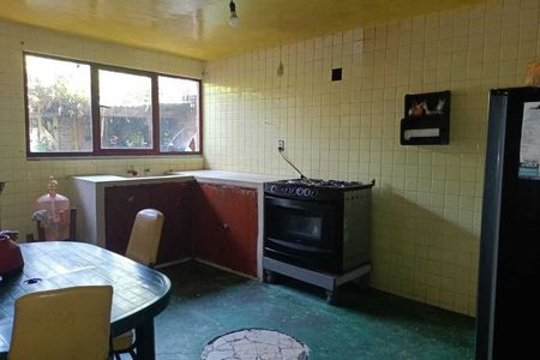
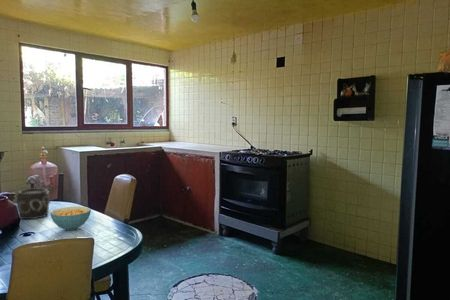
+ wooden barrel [15,187,52,220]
+ cereal bowl [50,205,92,231]
